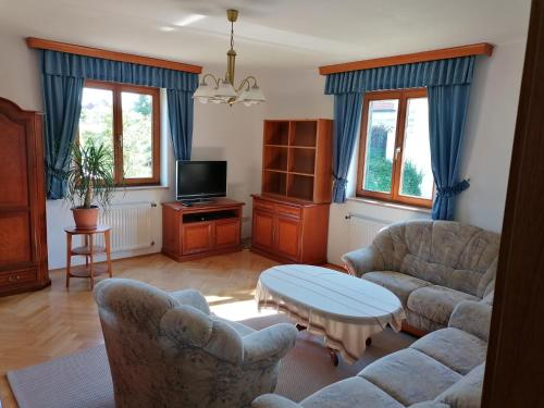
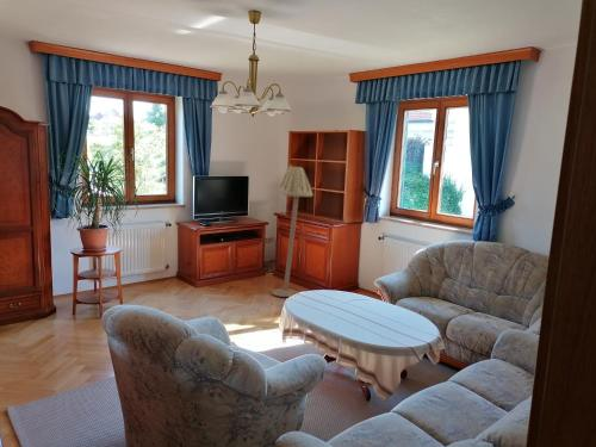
+ floor lamp [271,163,313,298]
